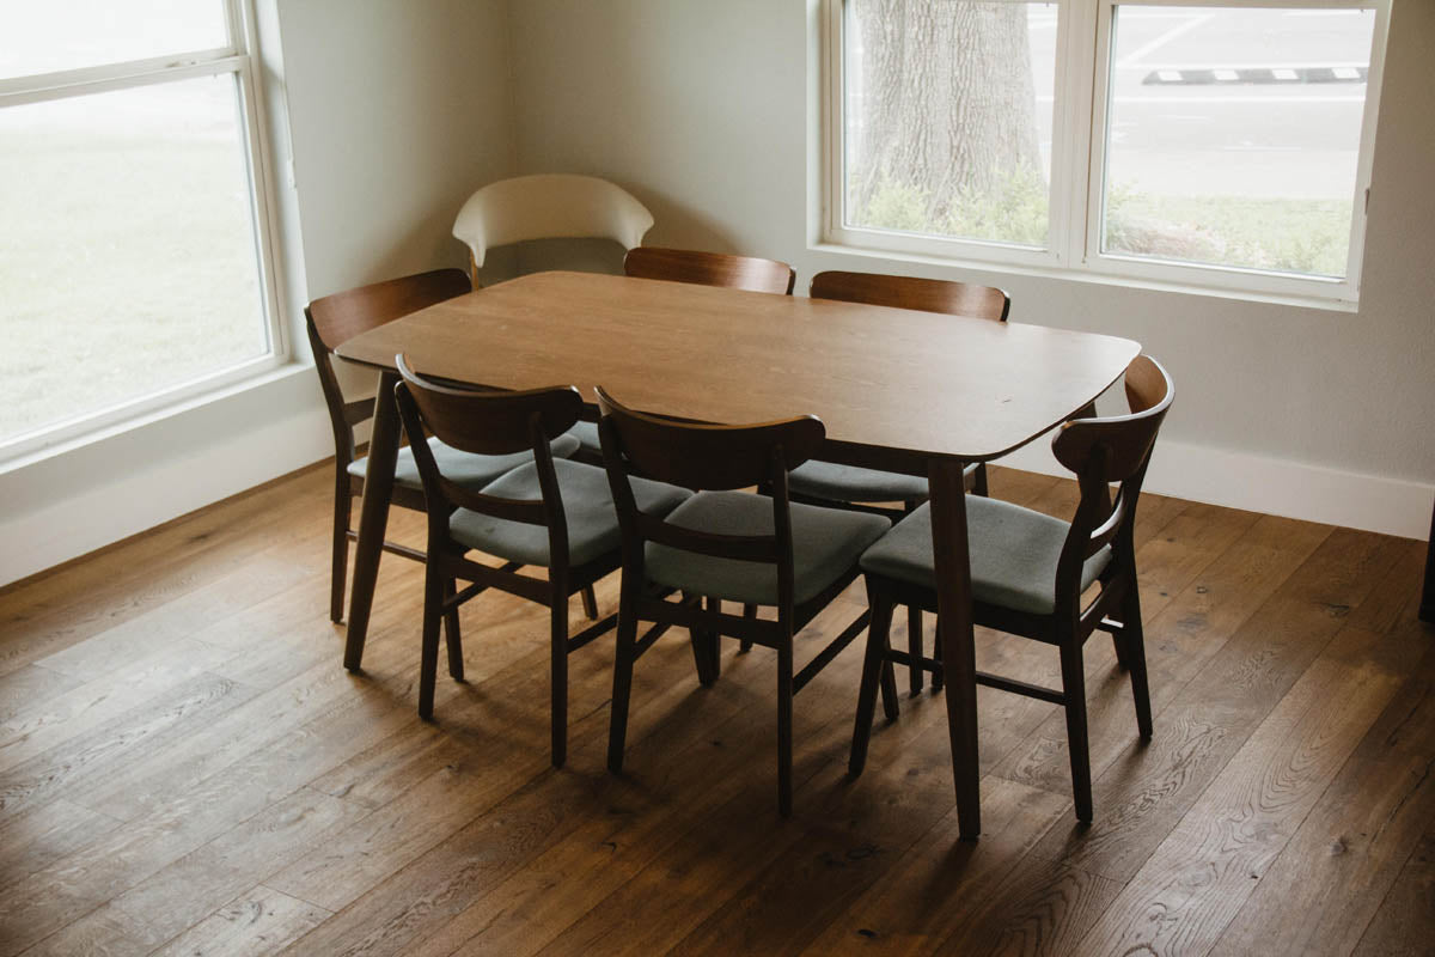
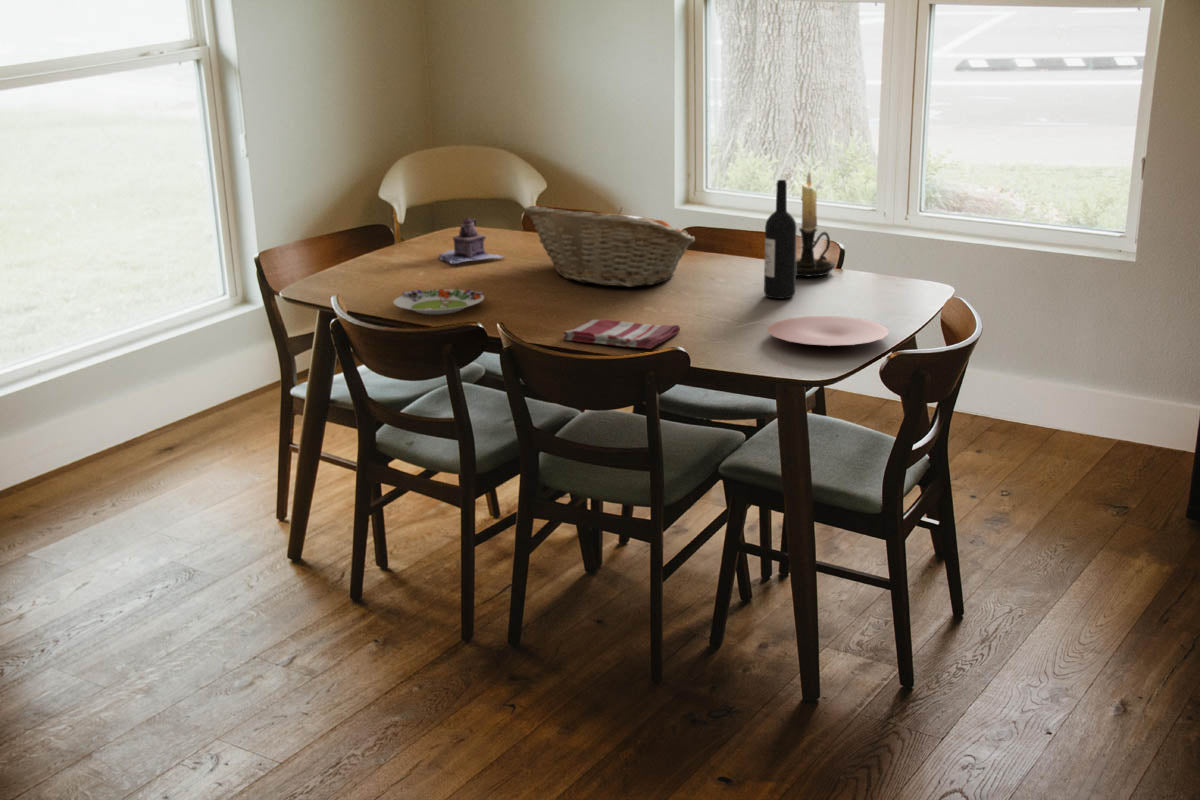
+ teapot [438,216,506,265]
+ salad plate [393,287,485,315]
+ wine bottle [763,179,798,300]
+ dish towel [562,318,681,350]
+ plate [767,315,890,347]
+ candle holder [796,169,836,278]
+ fruit basket [522,205,696,288]
